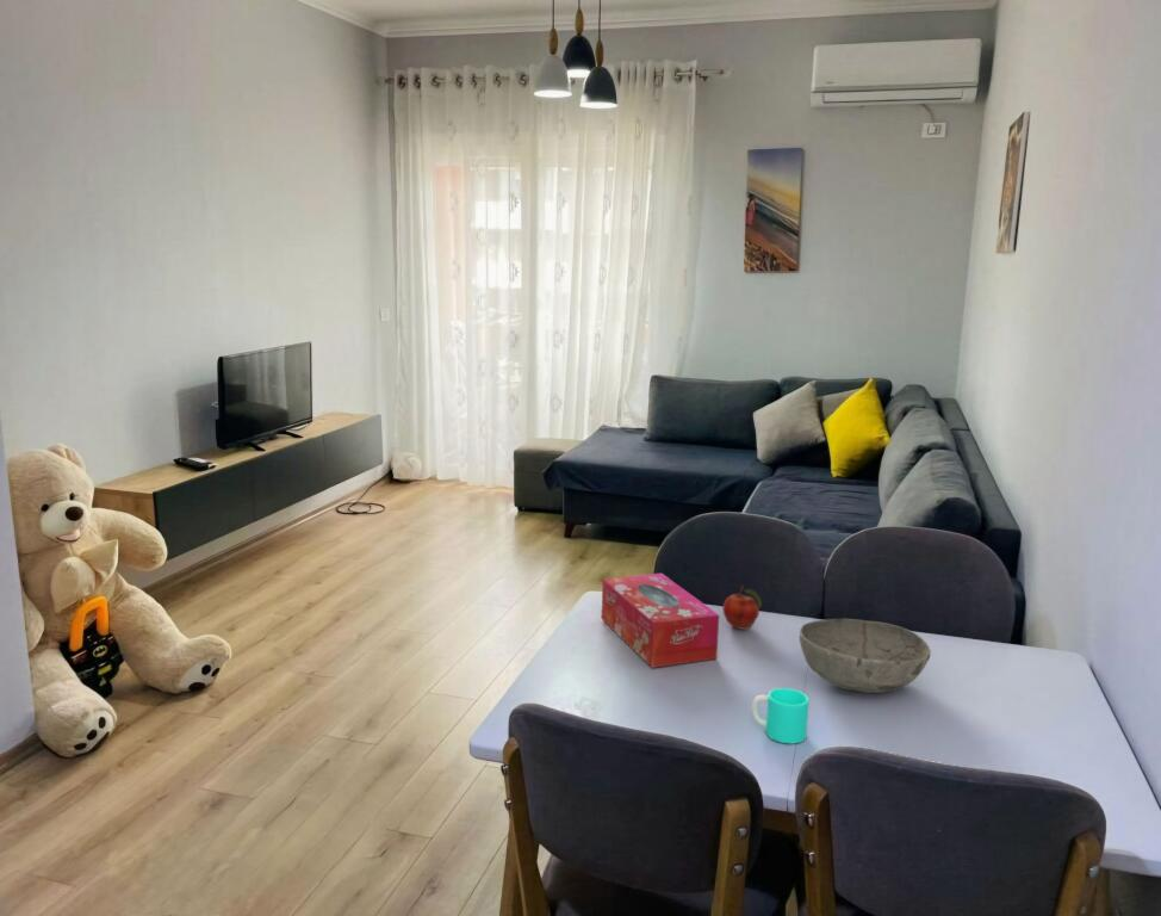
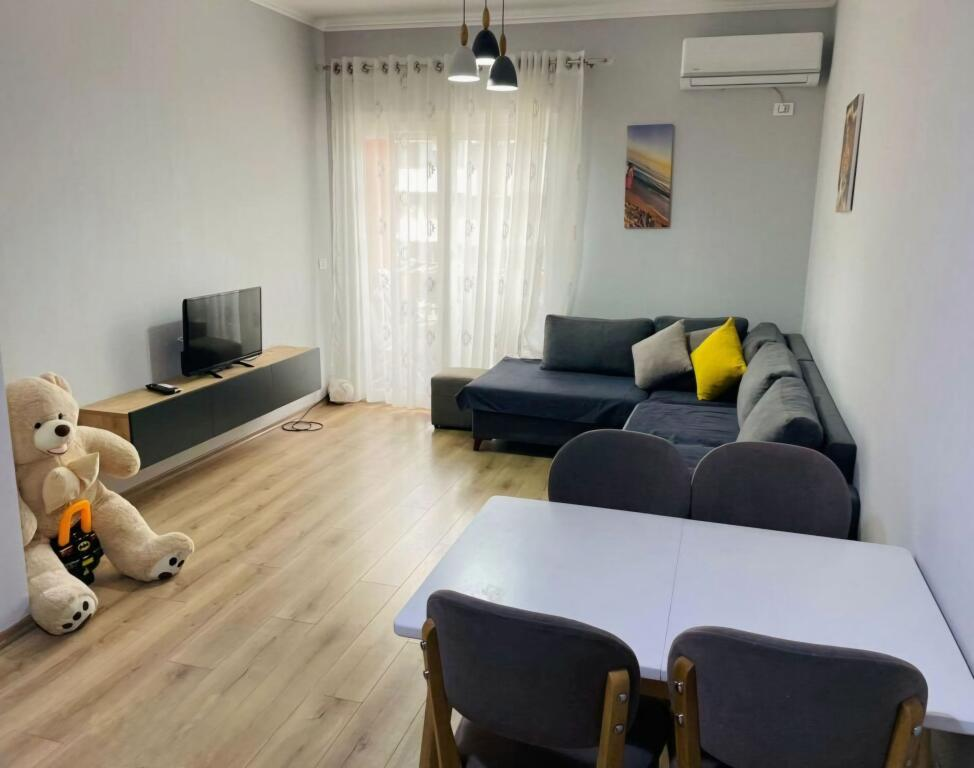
- cup [750,687,811,744]
- fruit [721,584,763,631]
- tissue box [601,572,720,669]
- bowl [799,618,932,694]
